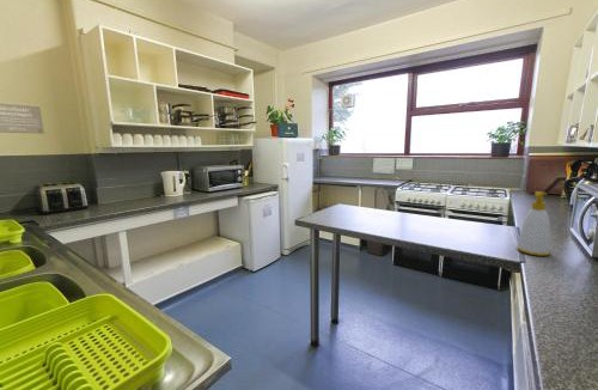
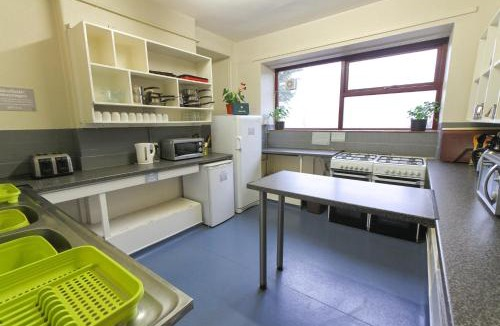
- soap bottle [515,190,551,257]
